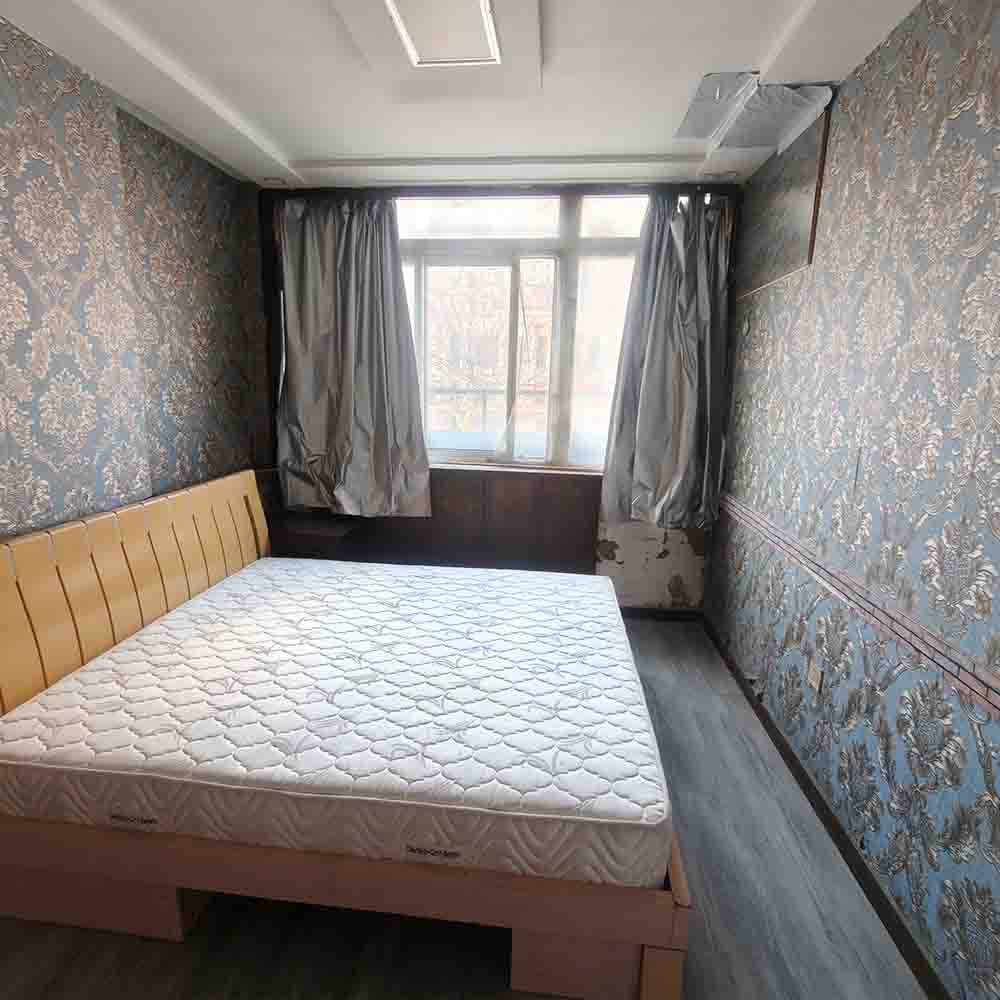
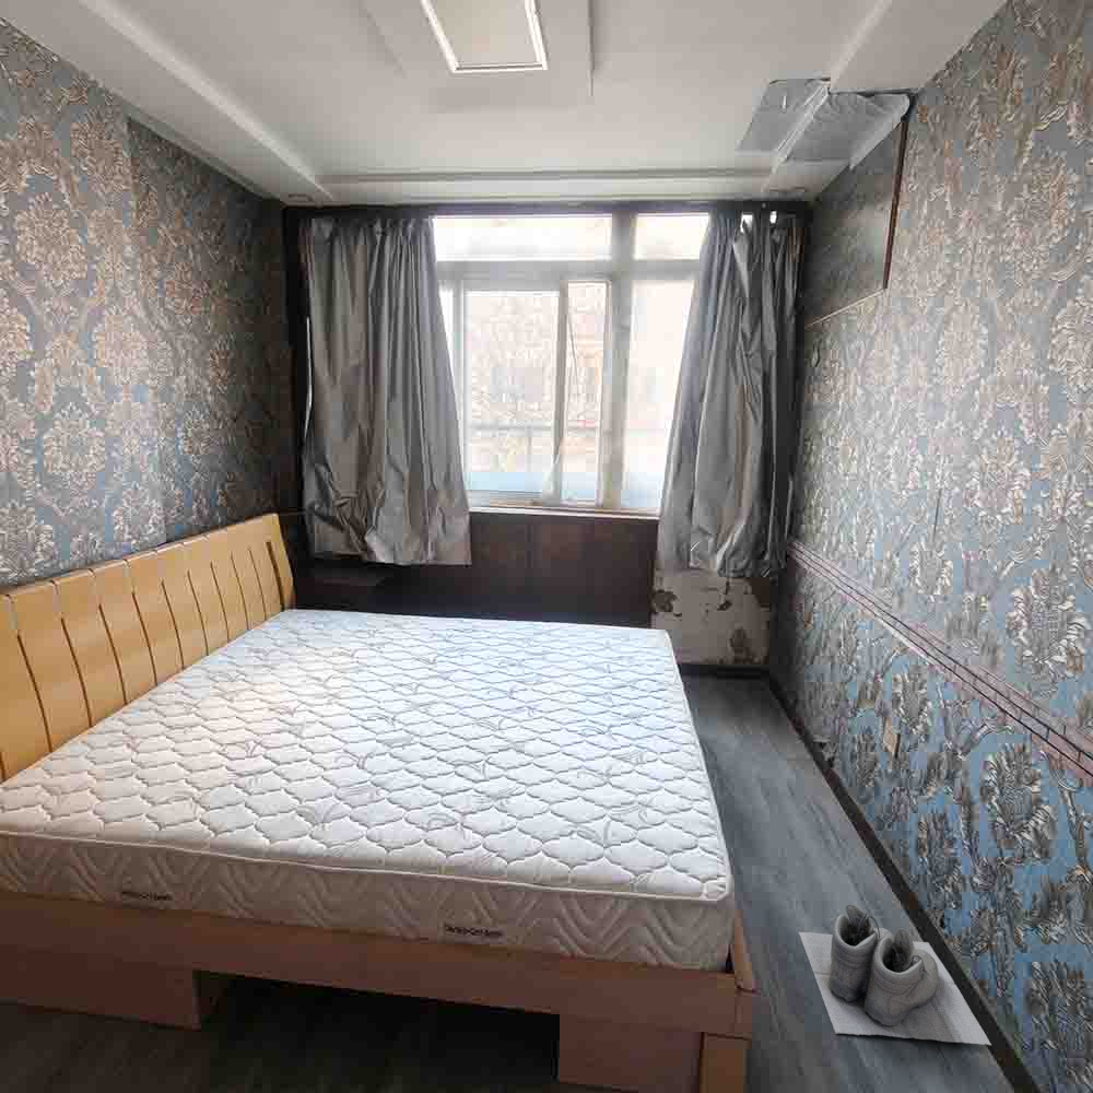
+ boots [798,903,992,1046]
